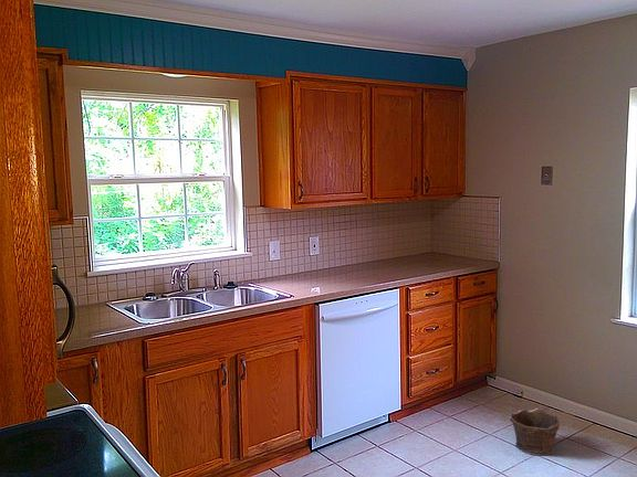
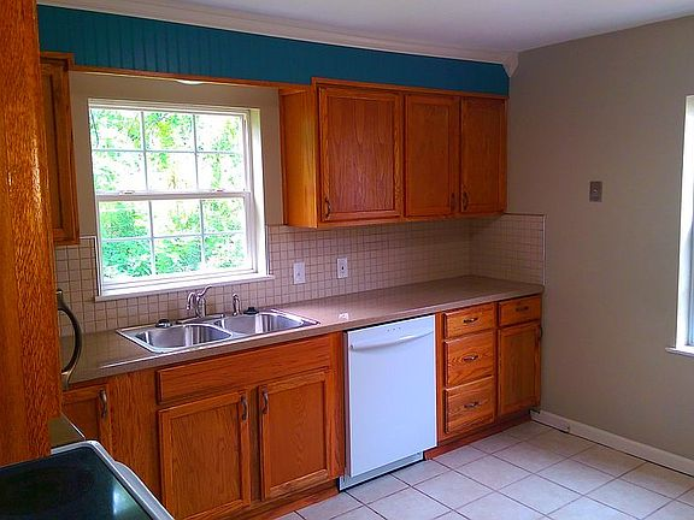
- clay pot [509,406,561,456]
